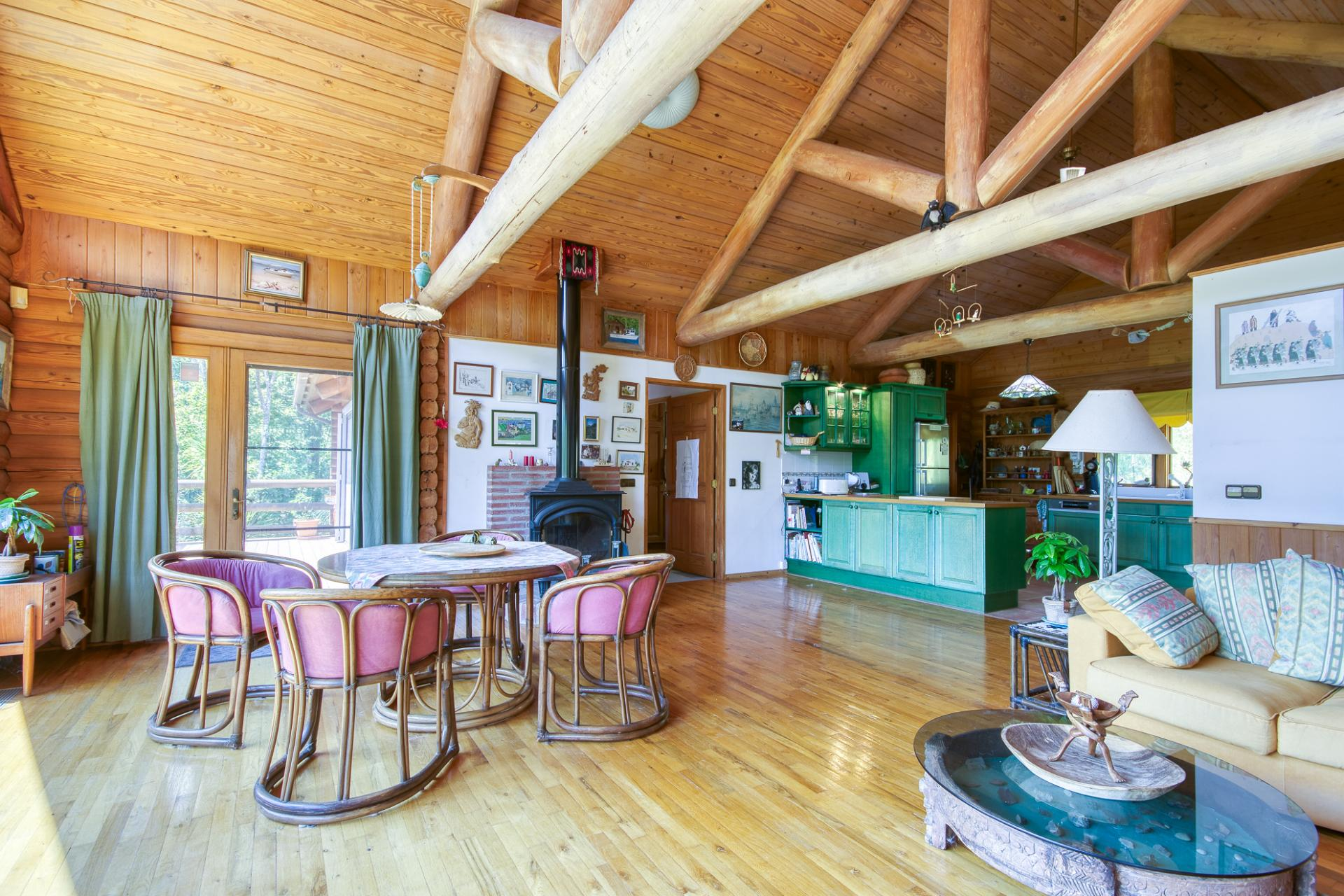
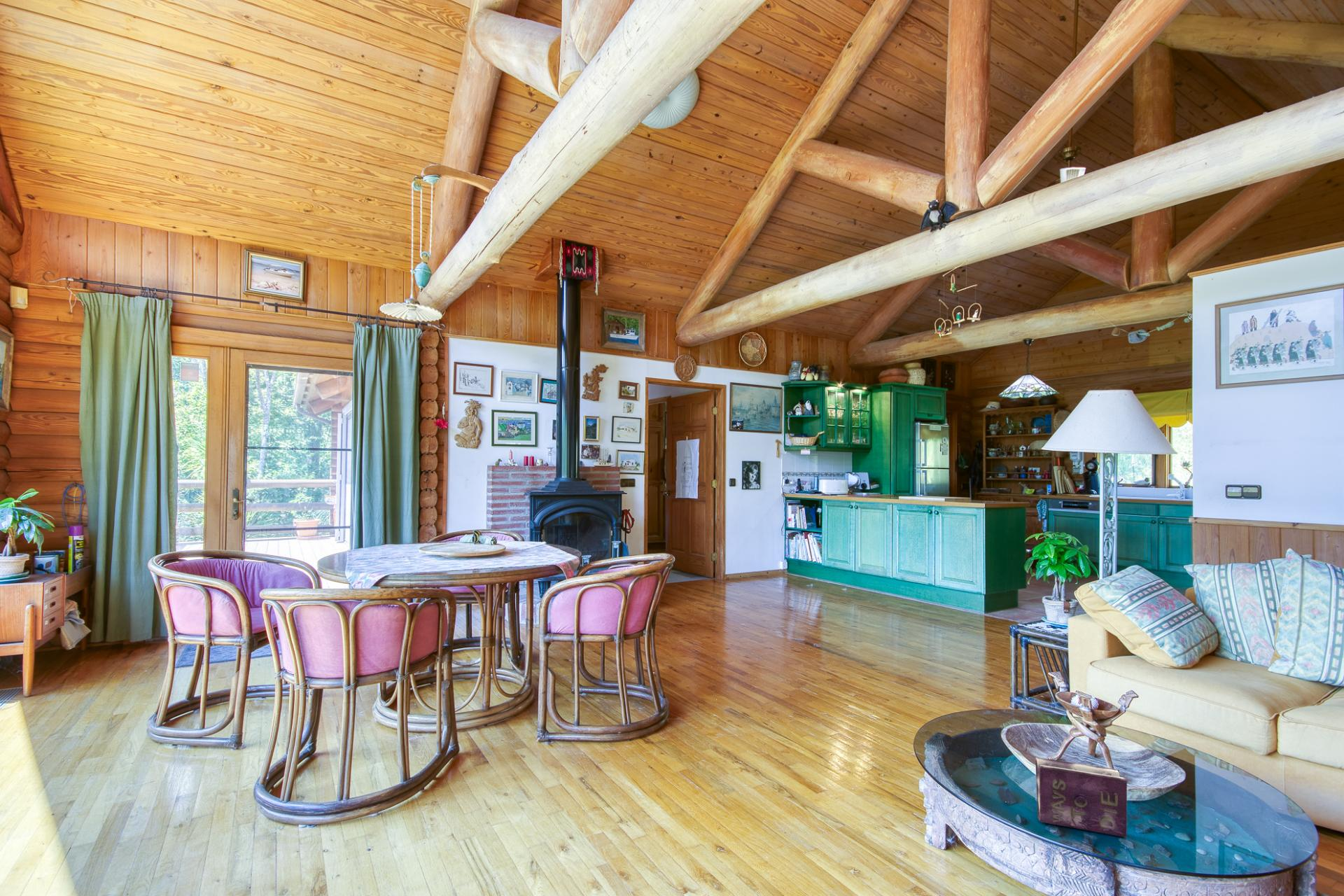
+ book [1035,757,1128,838]
